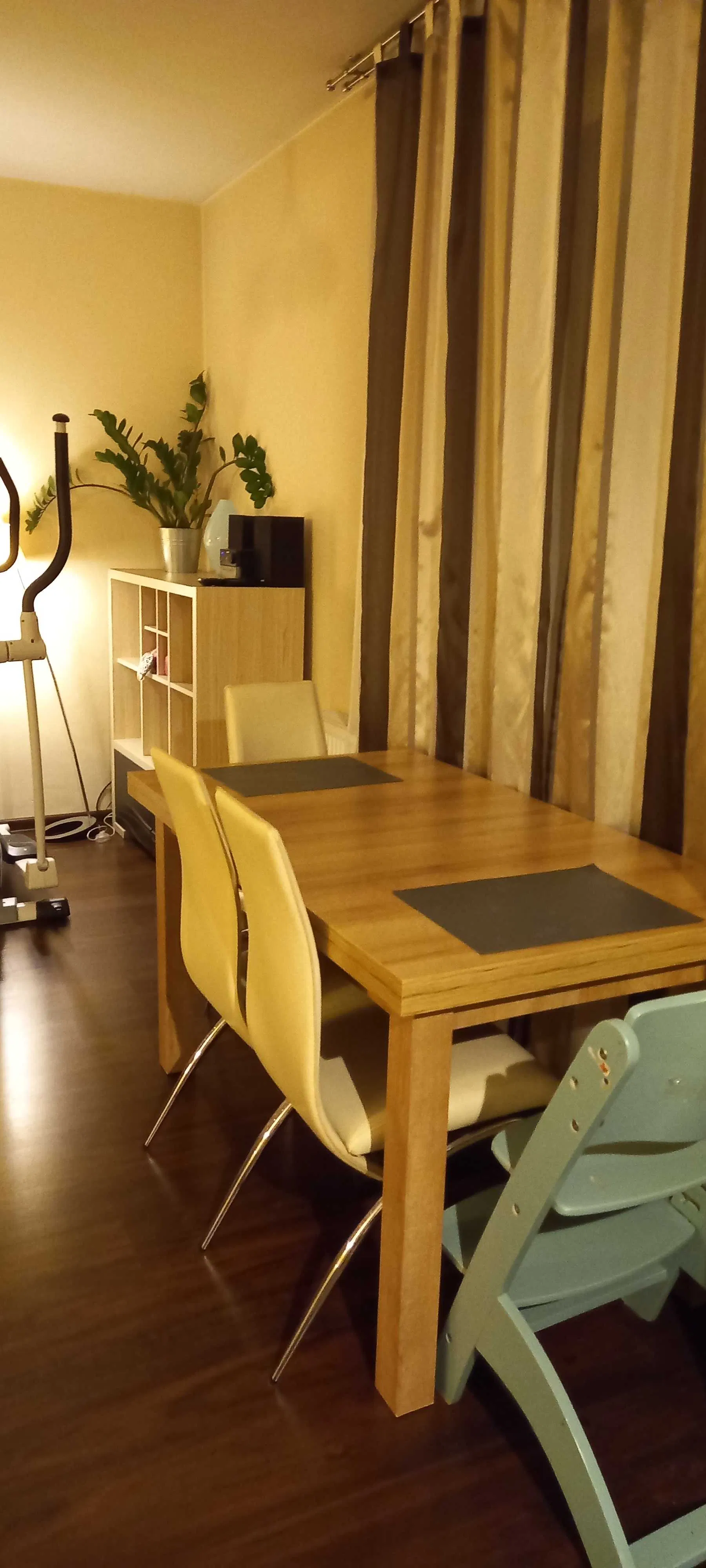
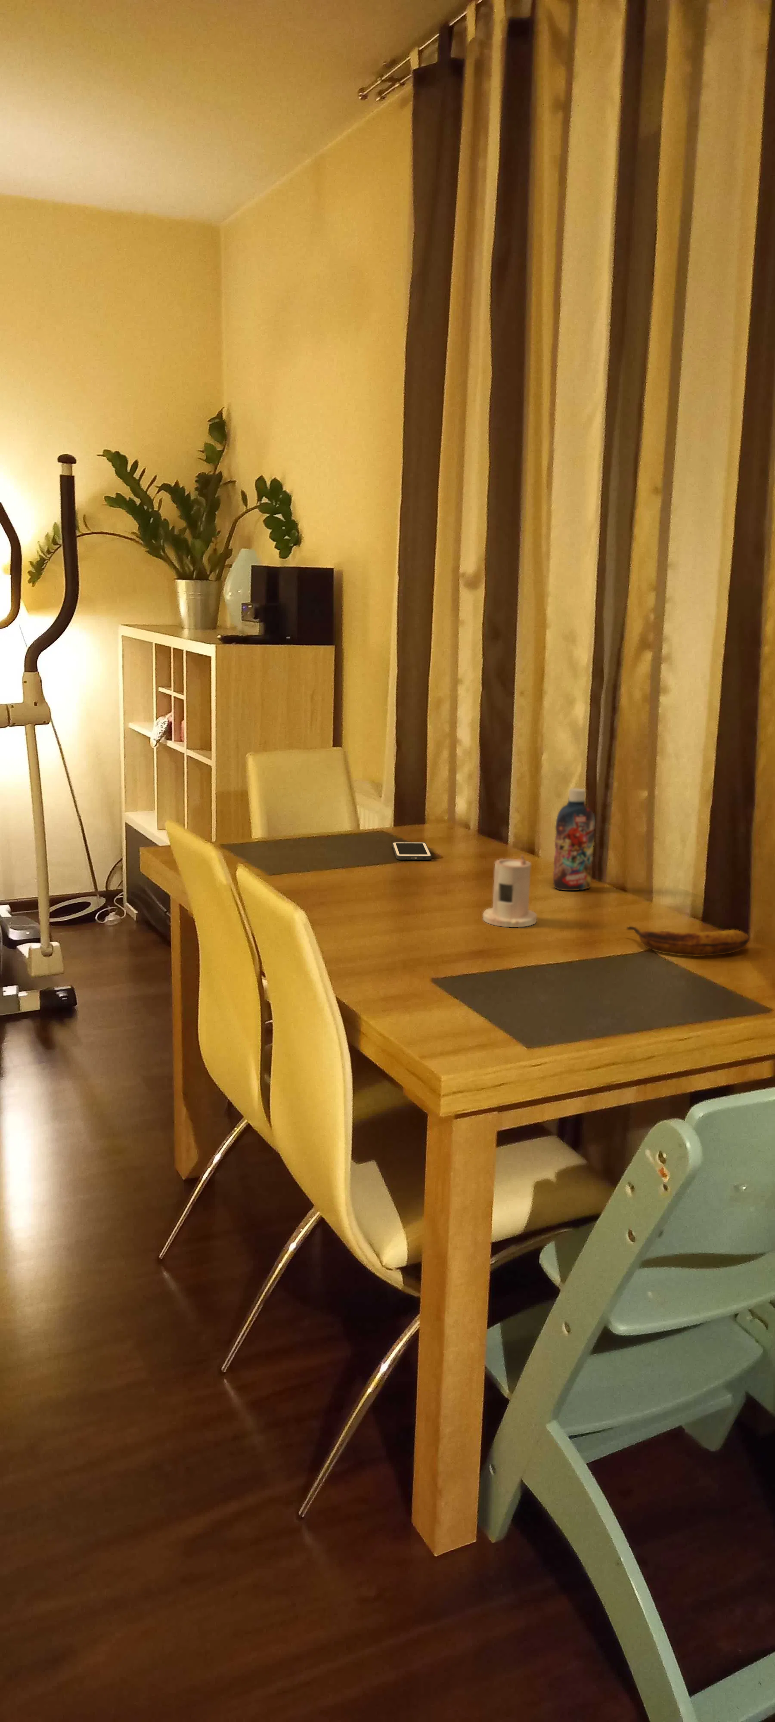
+ bottle [552,787,595,891]
+ candle [482,856,537,928]
+ banana [626,926,750,957]
+ cell phone [392,841,431,860]
